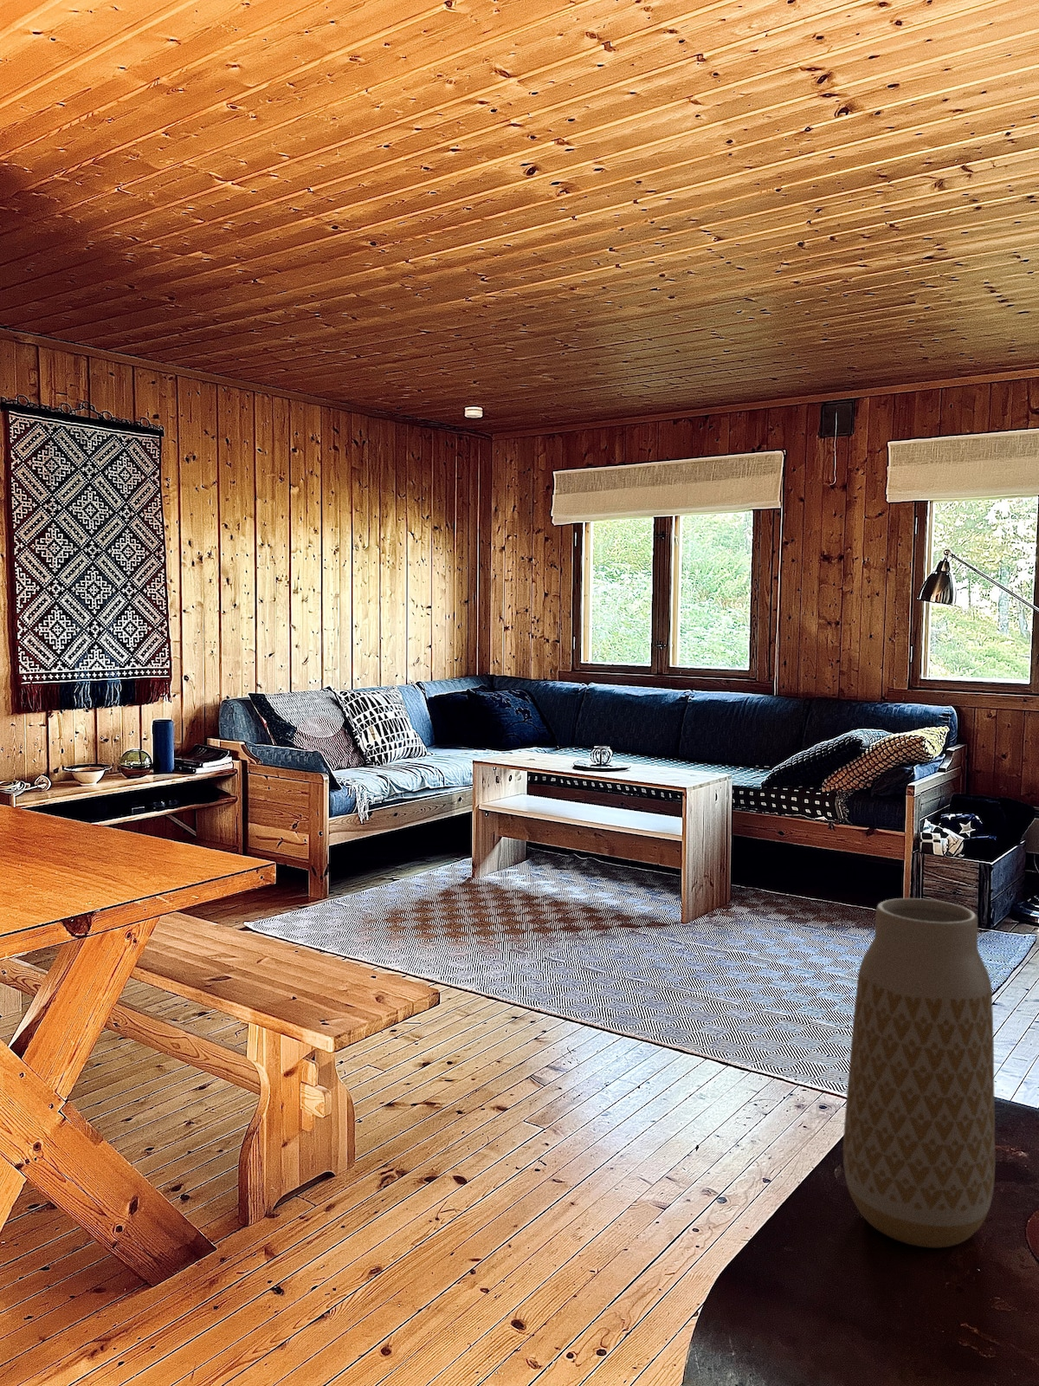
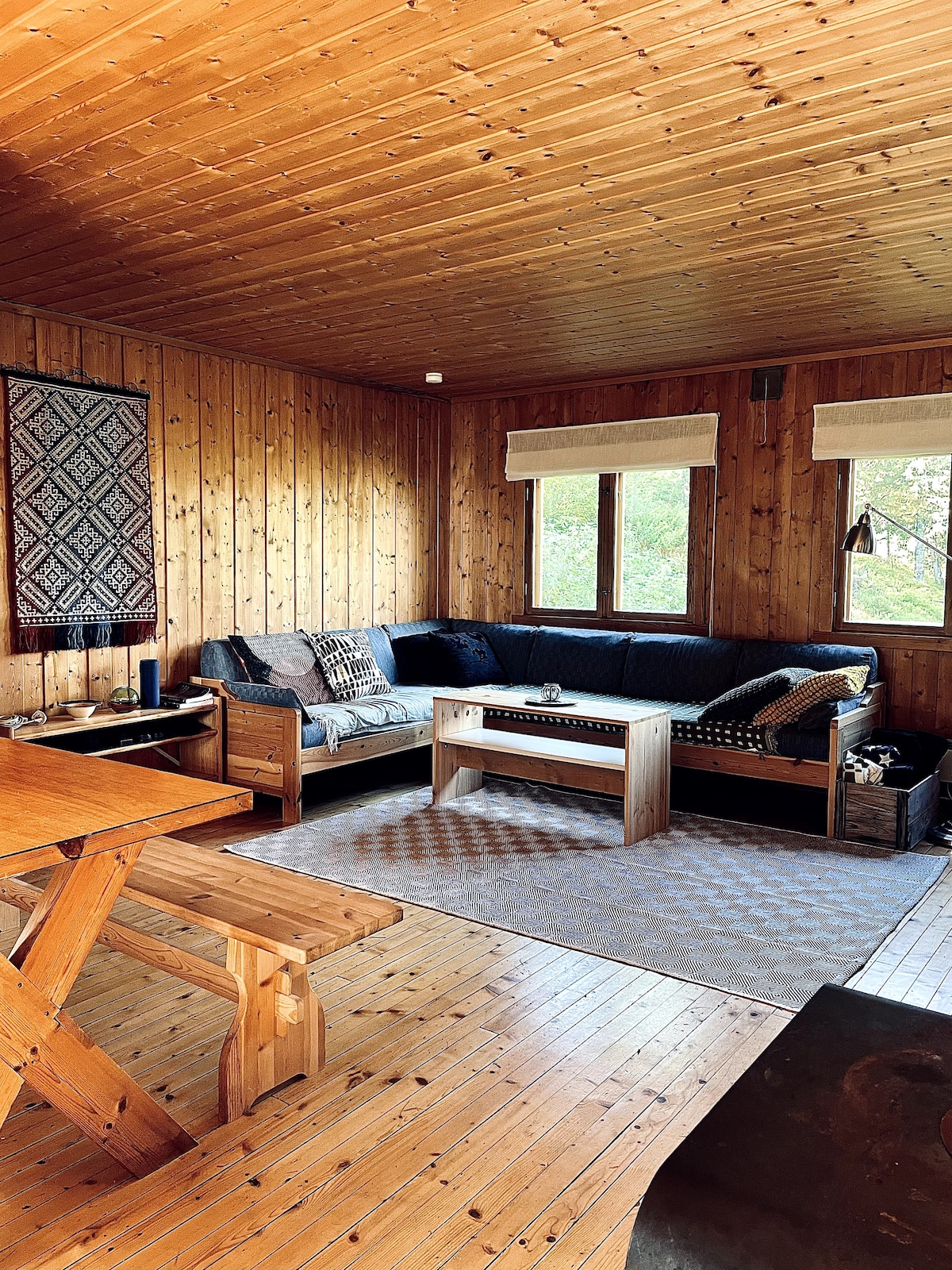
- vase [843,897,995,1248]
